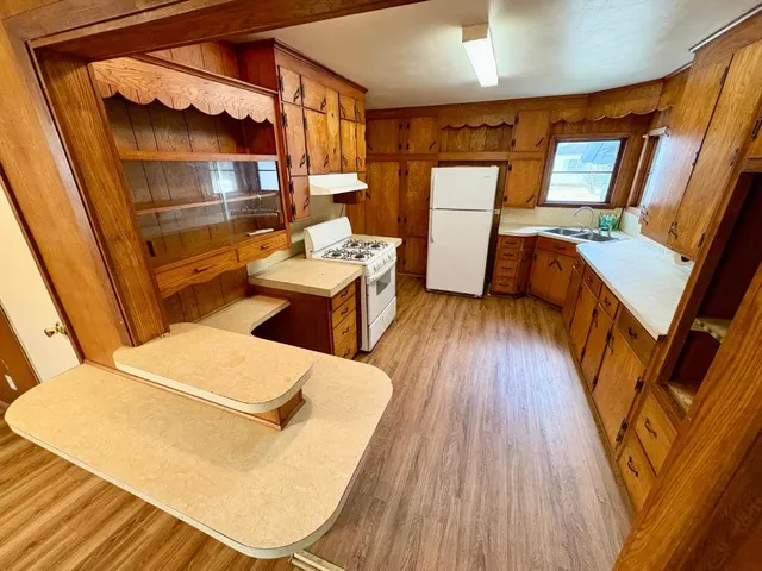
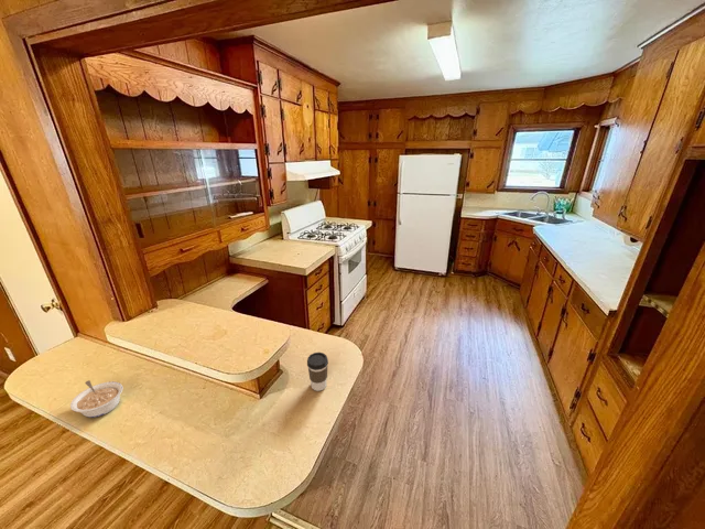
+ coffee cup [306,352,329,392]
+ legume [69,379,124,419]
